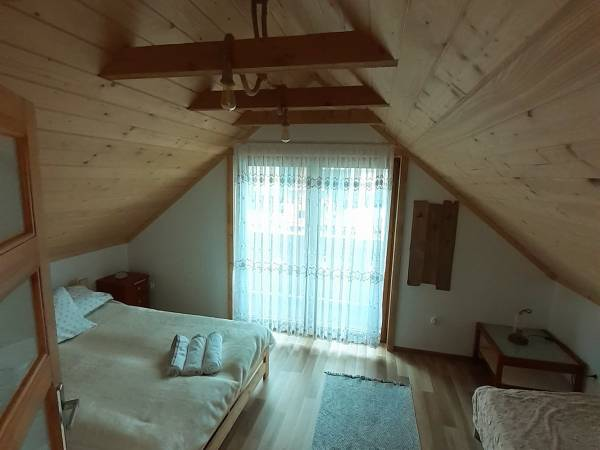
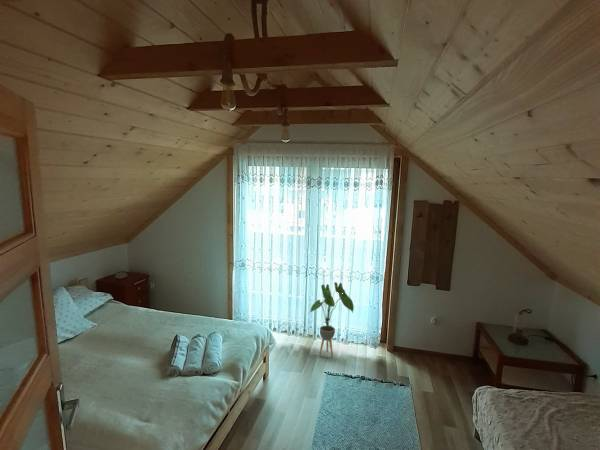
+ house plant [308,281,355,359]
